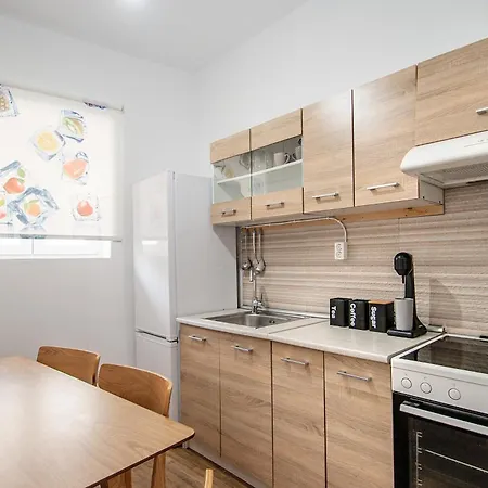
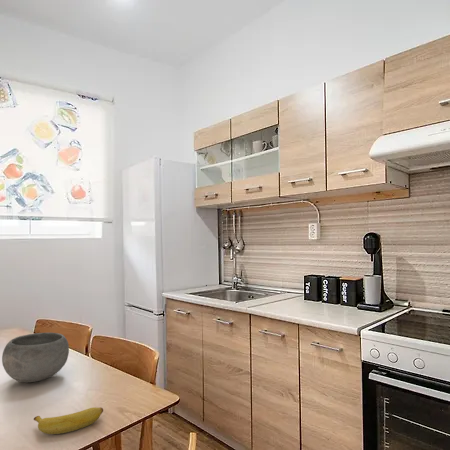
+ banana [33,406,104,435]
+ bowl [1,332,70,383]
